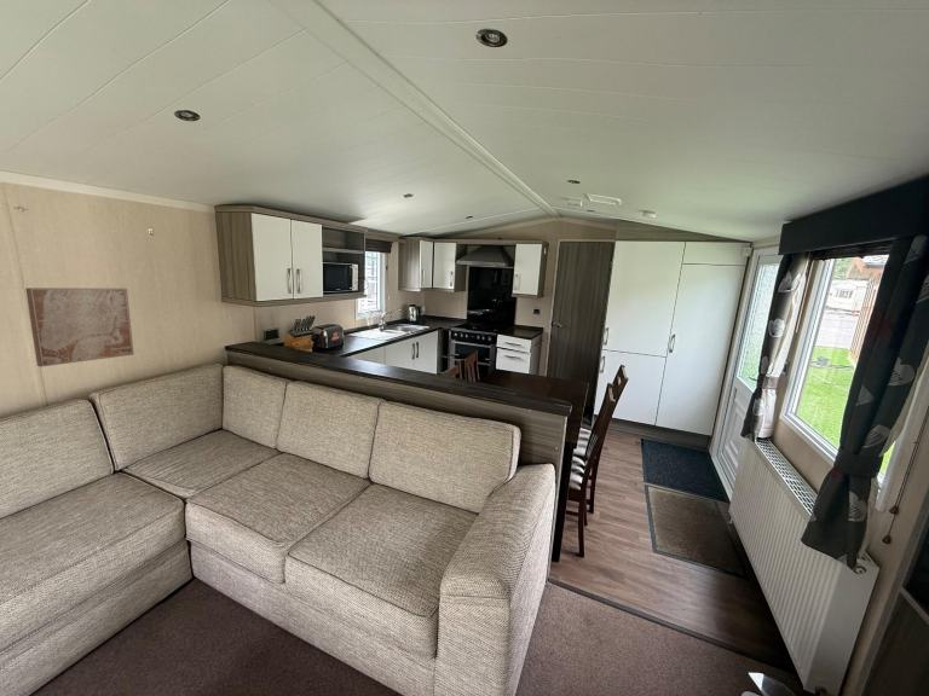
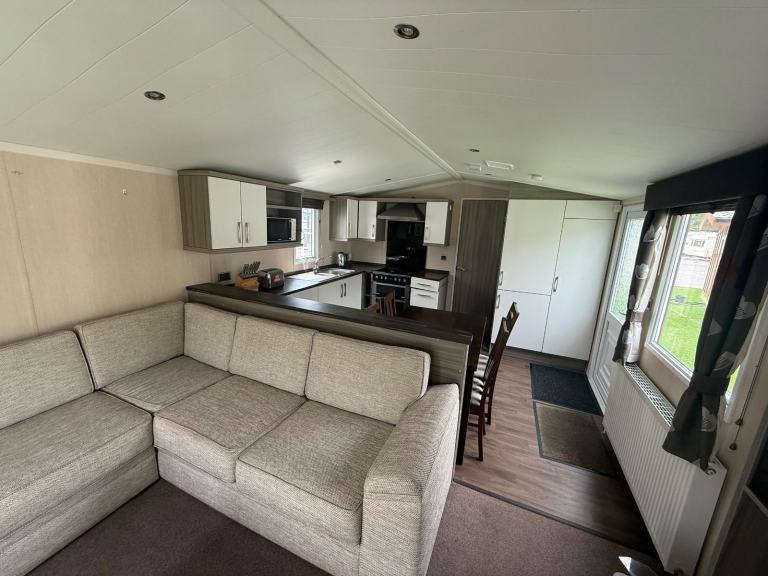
- wall art [24,286,134,367]
